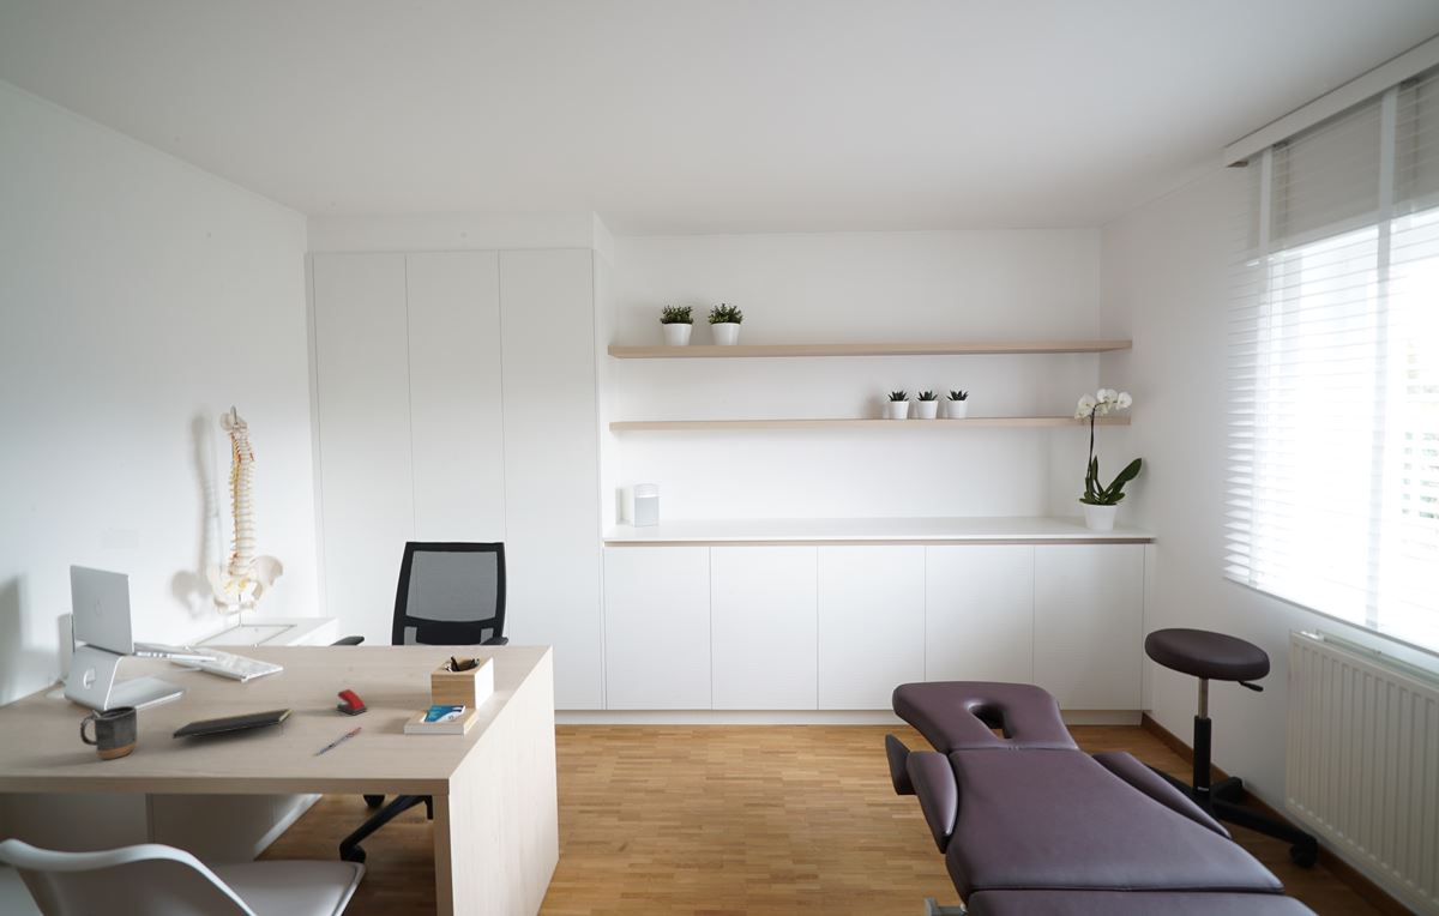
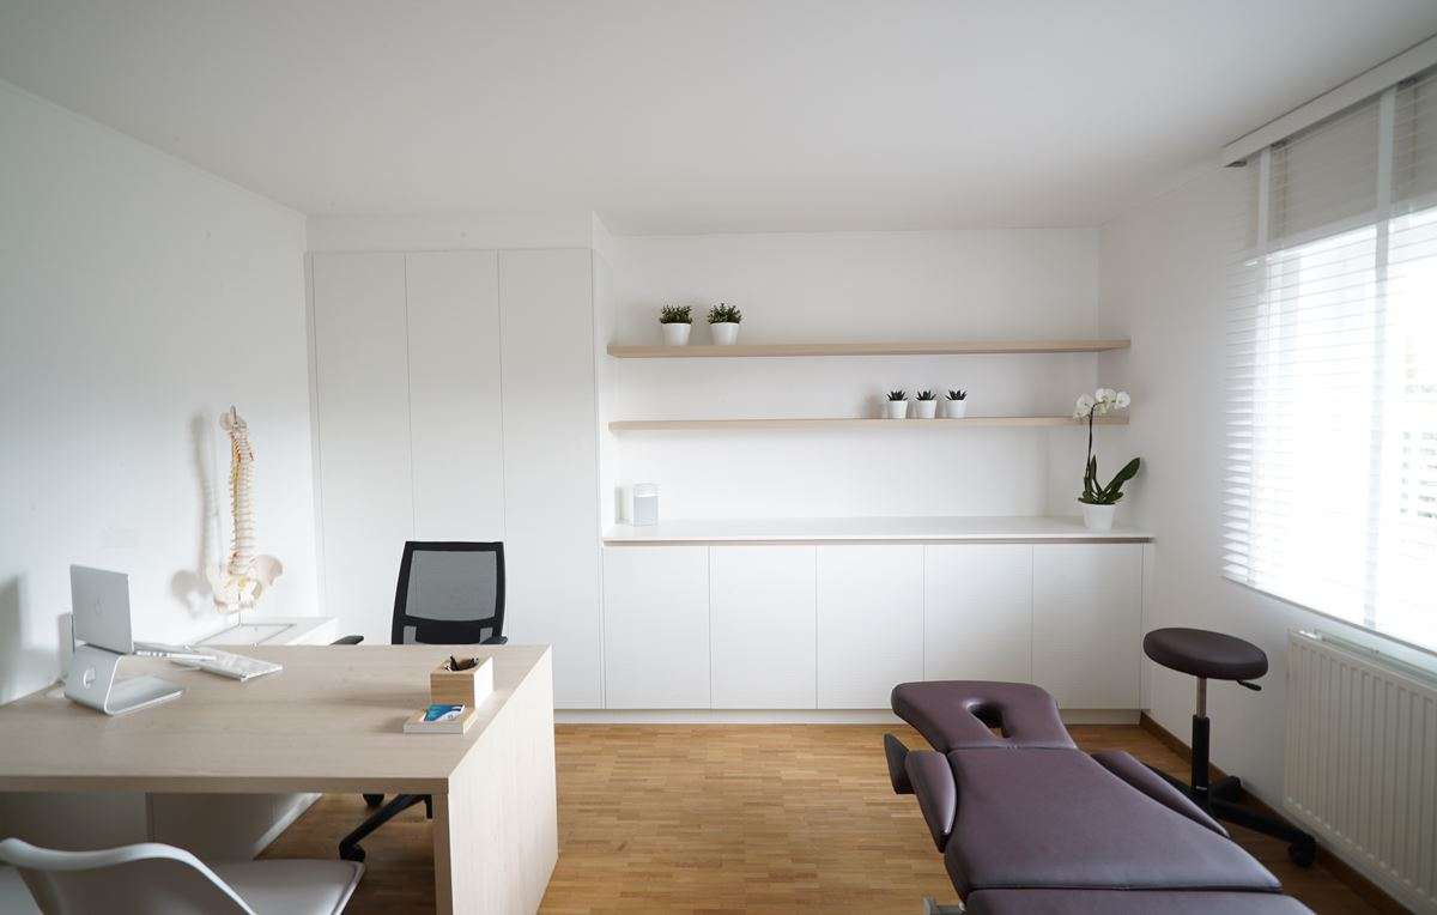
- mug [79,704,138,760]
- notepad [171,707,291,740]
- stapler [336,688,368,717]
- pen [315,725,363,755]
